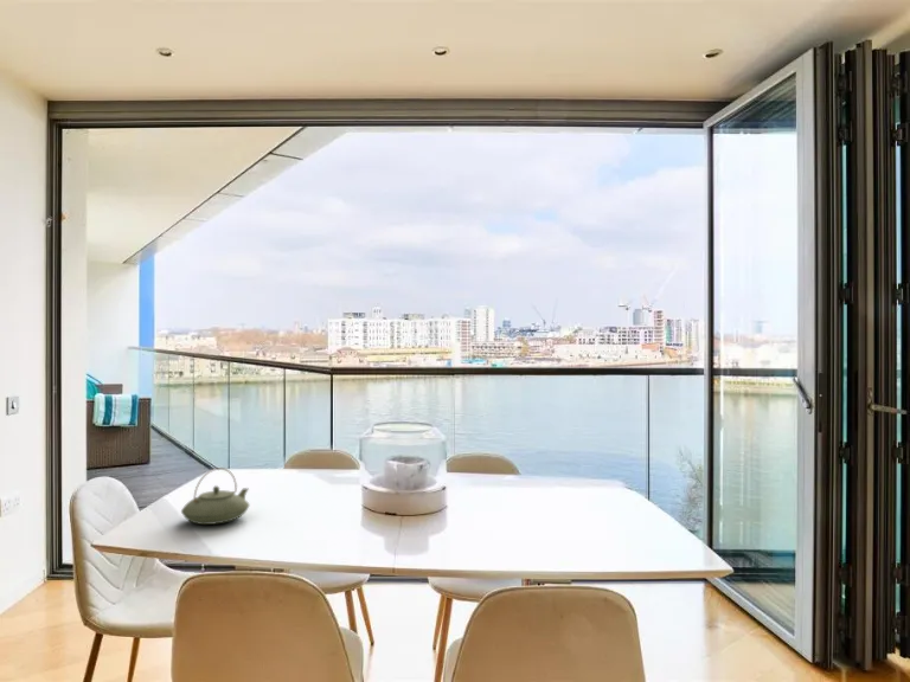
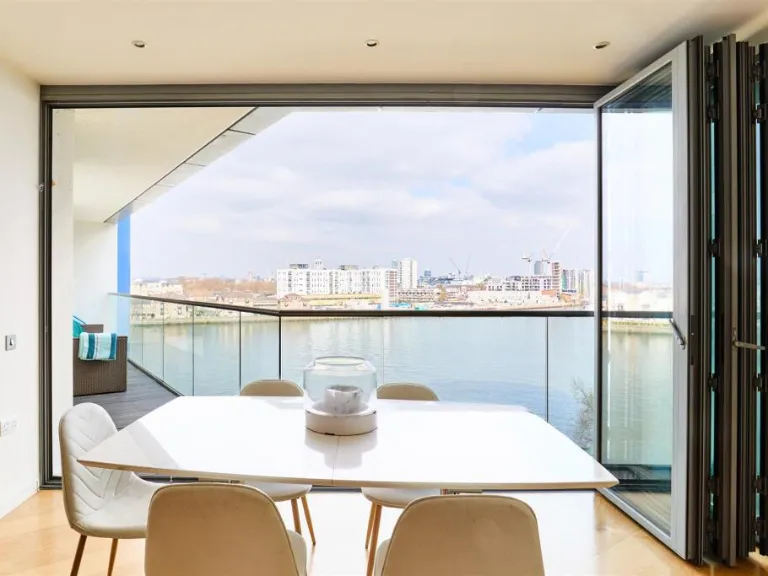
- teapot [180,467,251,526]
